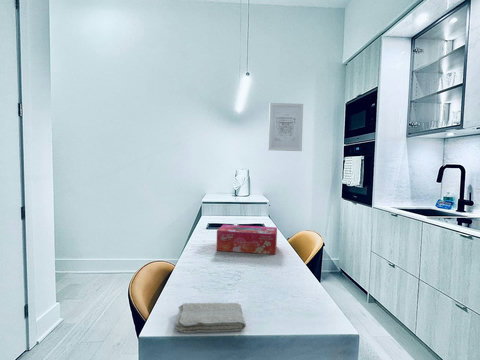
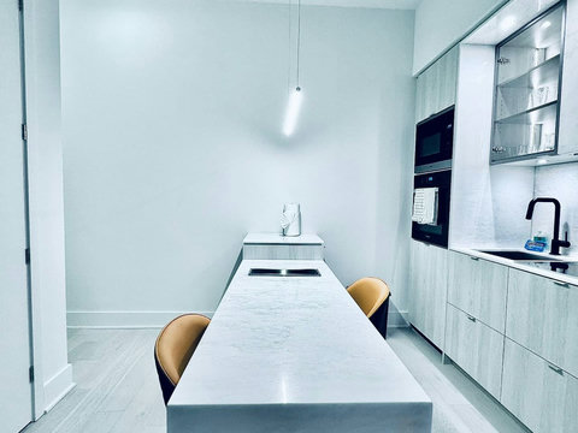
- washcloth [175,302,247,334]
- tissue box [216,224,278,255]
- wall art [267,102,304,152]
